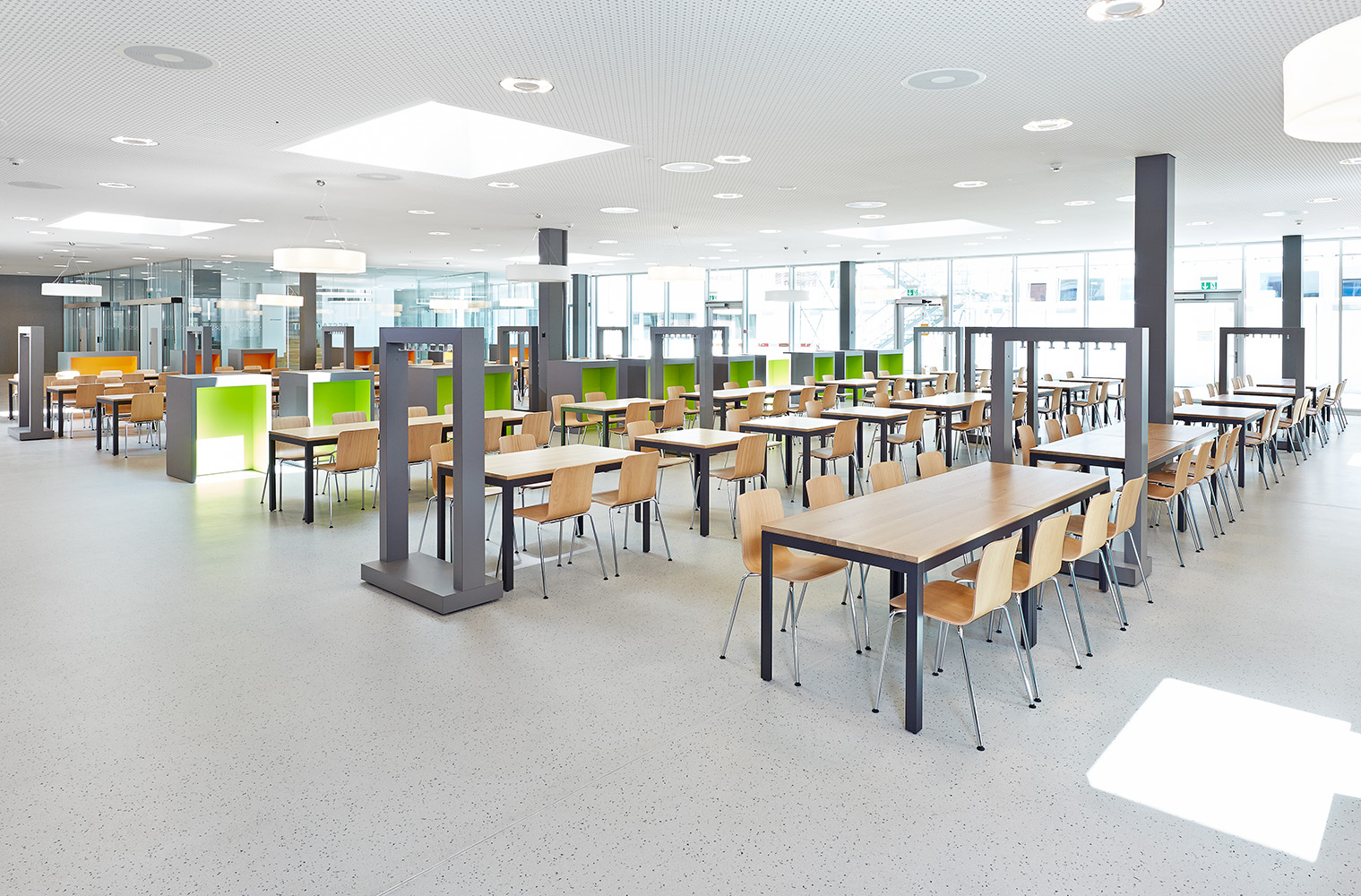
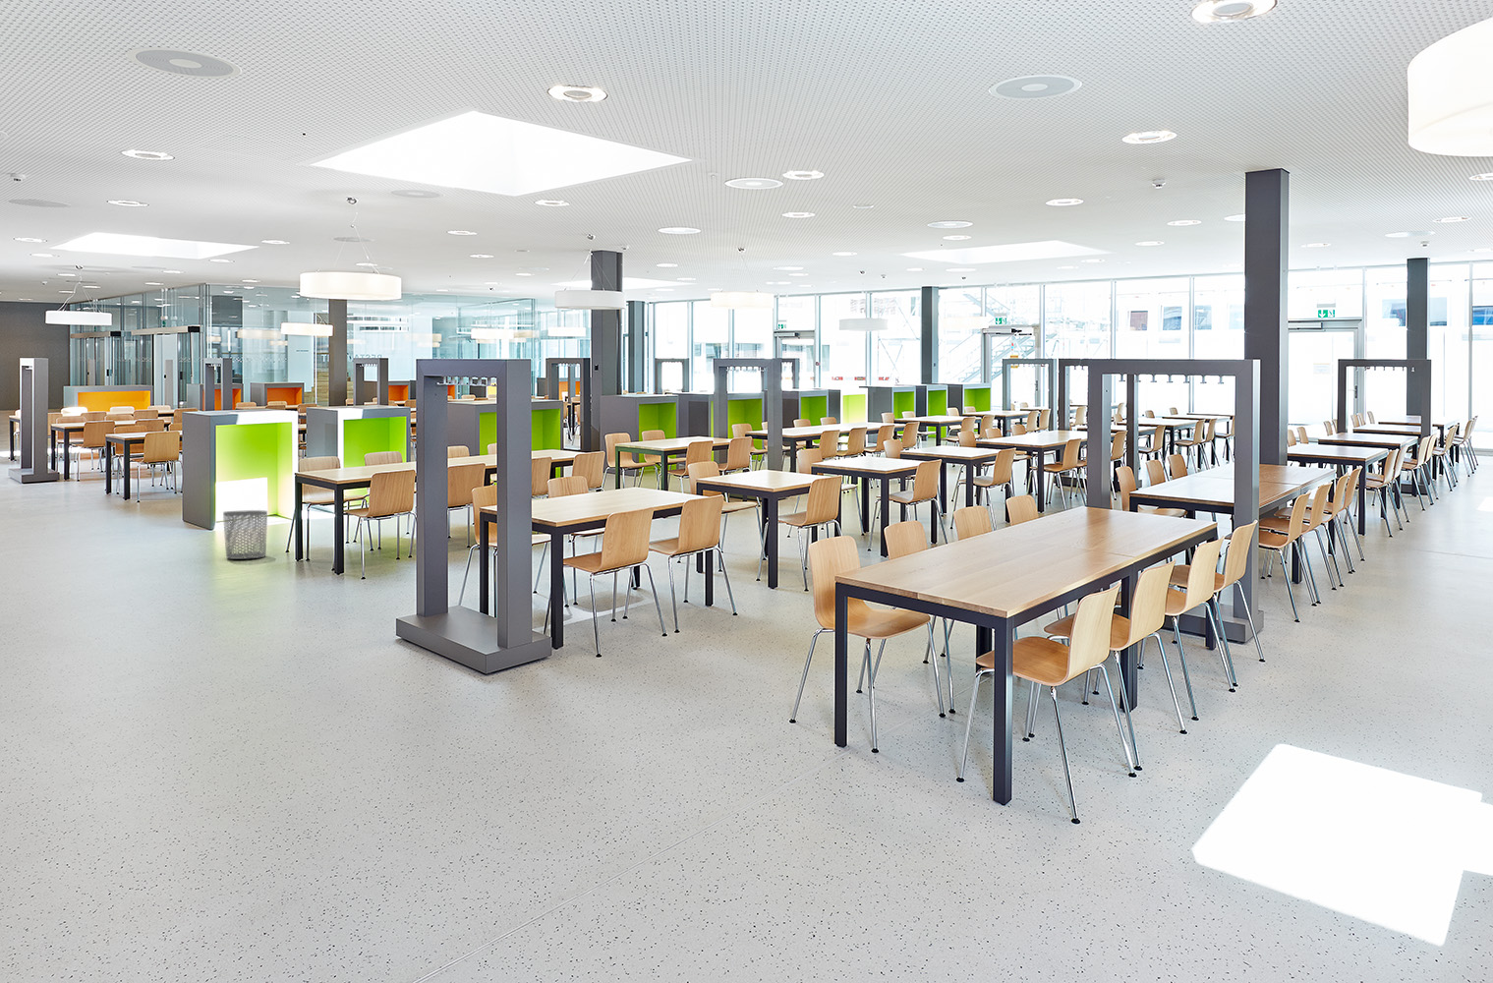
+ waste bin [222,509,269,561]
